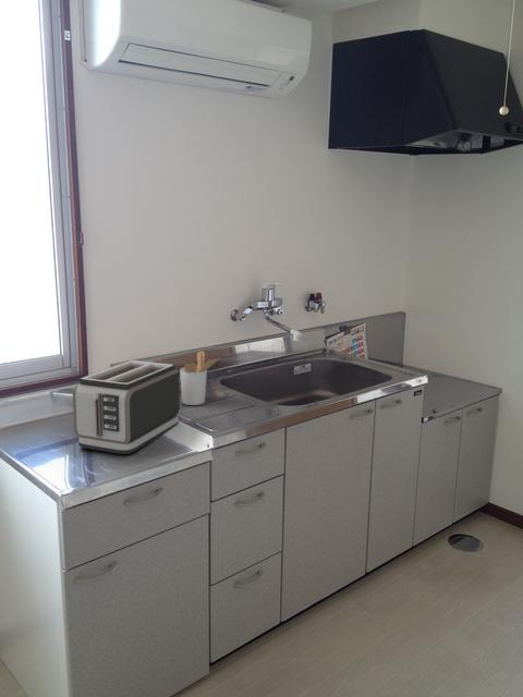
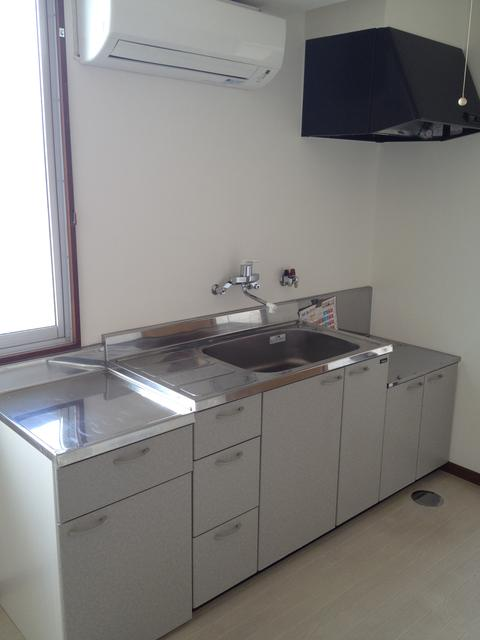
- toaster [72,359,181,455]
- utensil holder [179,350,222,406]
